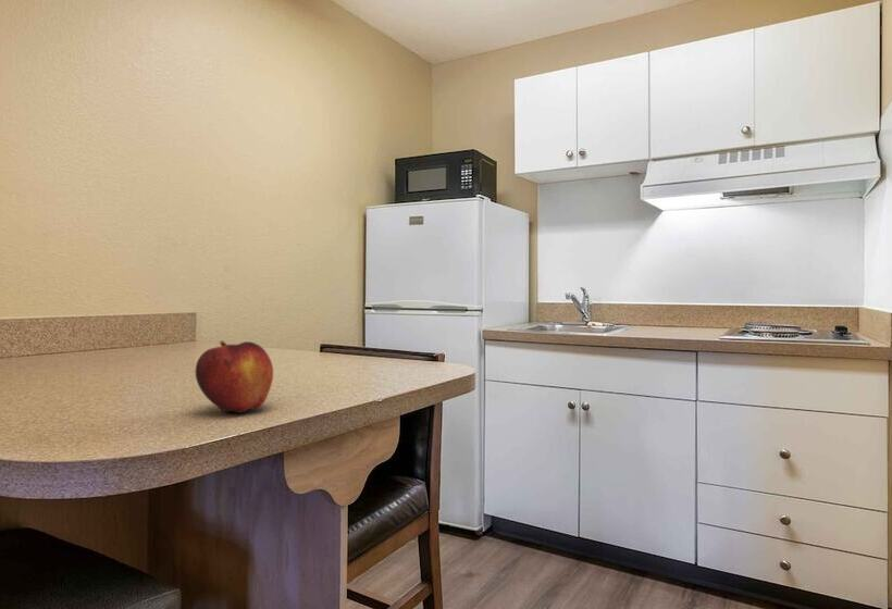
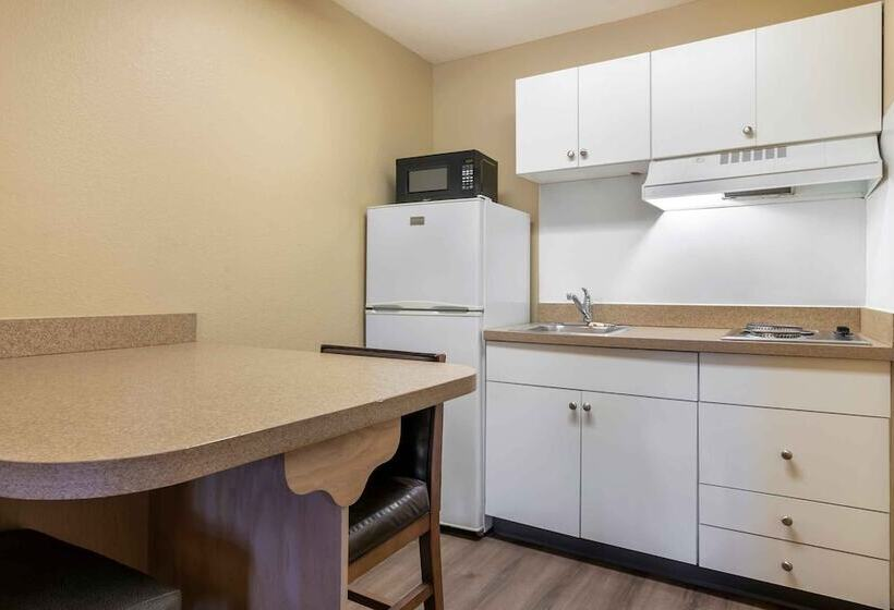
- fruit [195,339,274,414]
